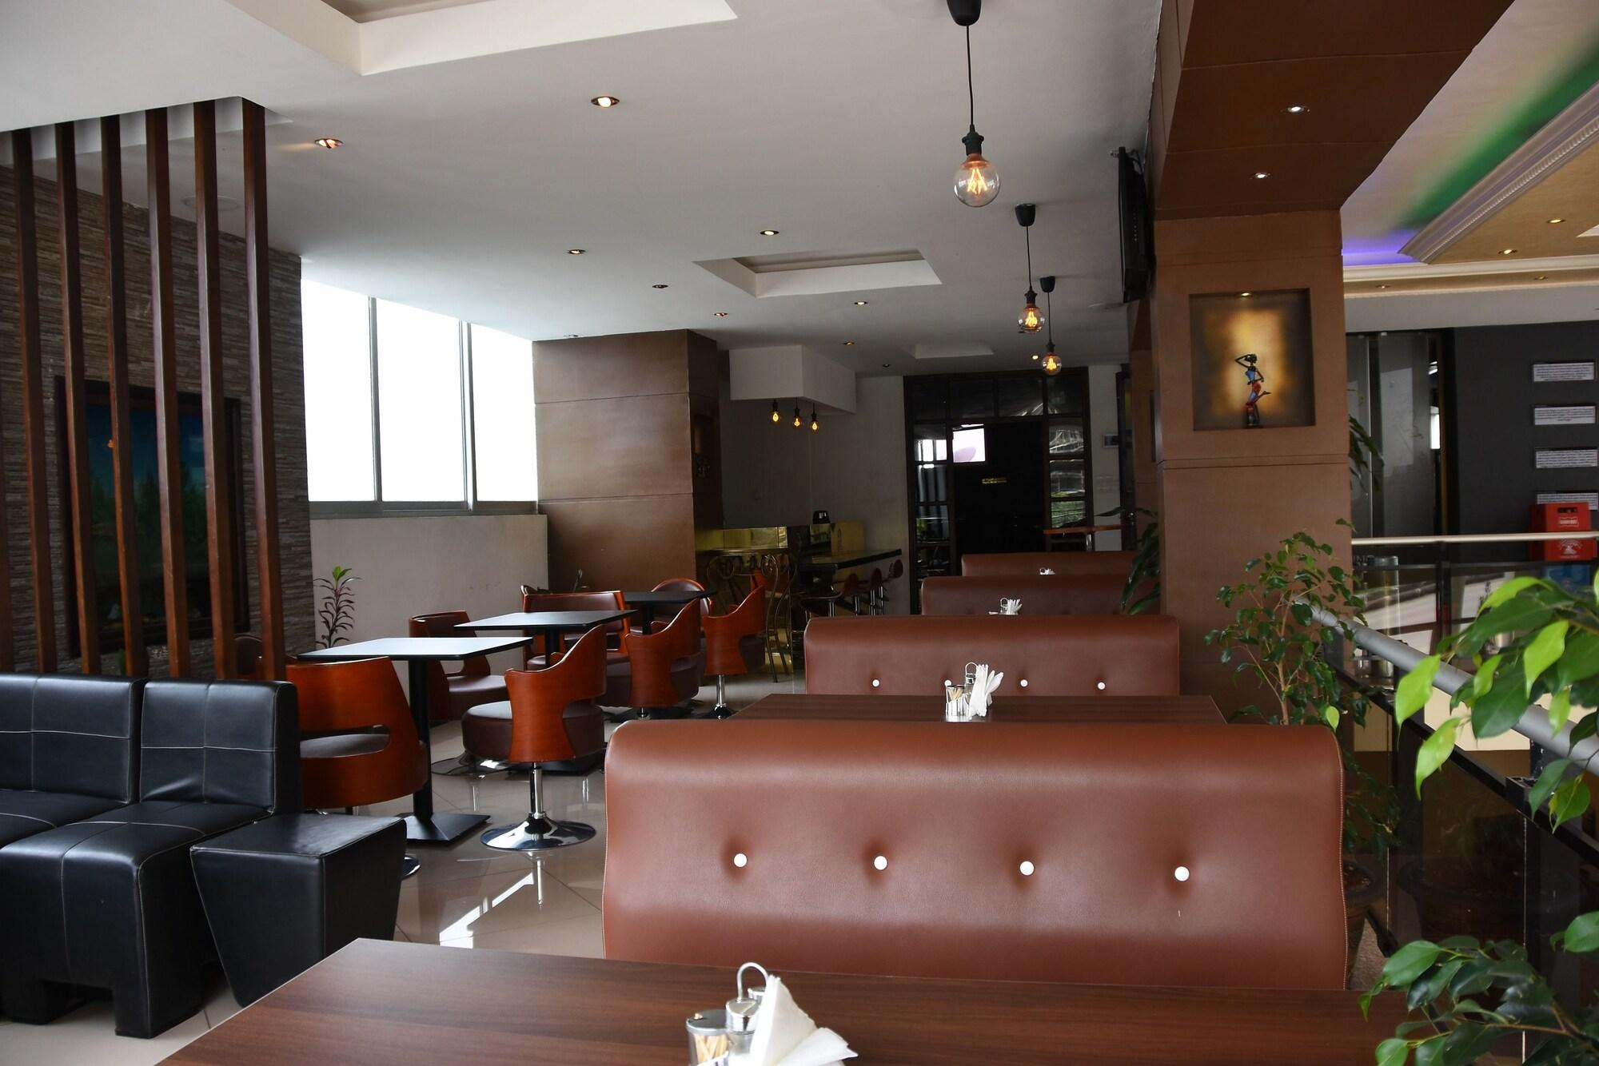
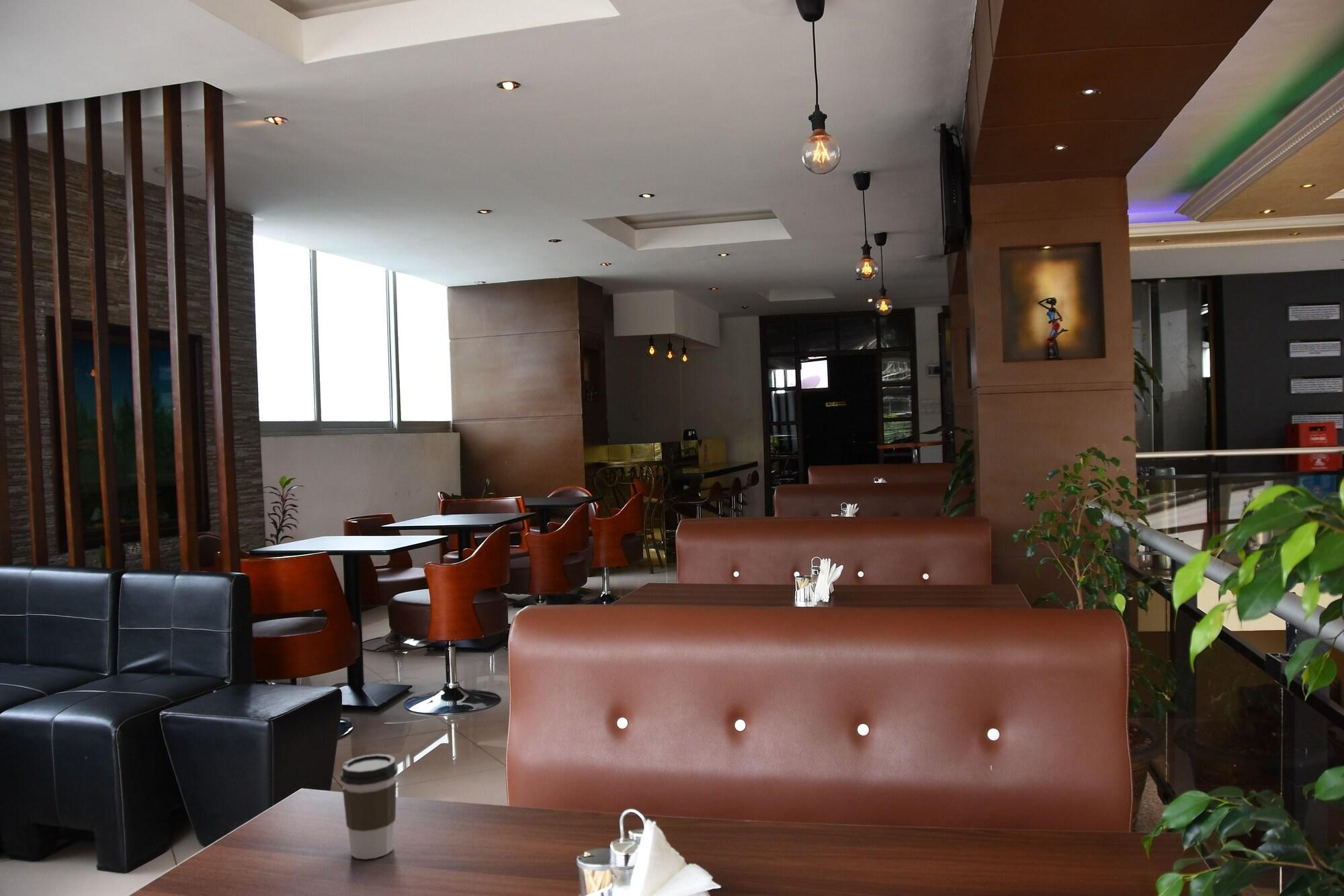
+ coffee cup [339,754,398,860]
